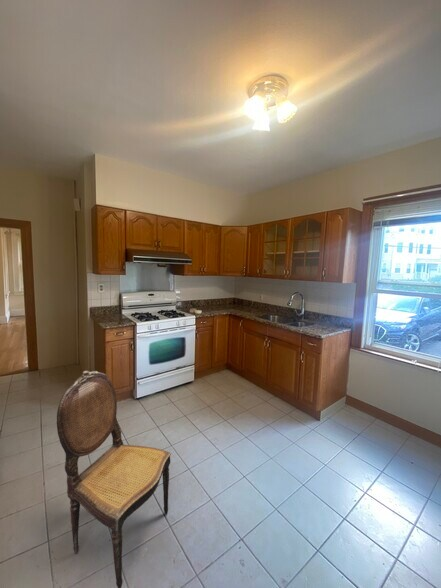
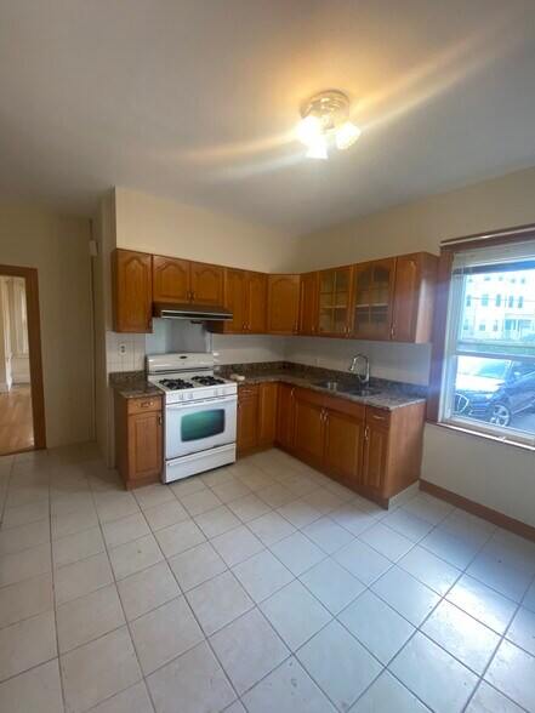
- dining chair [56,370,172,588]
